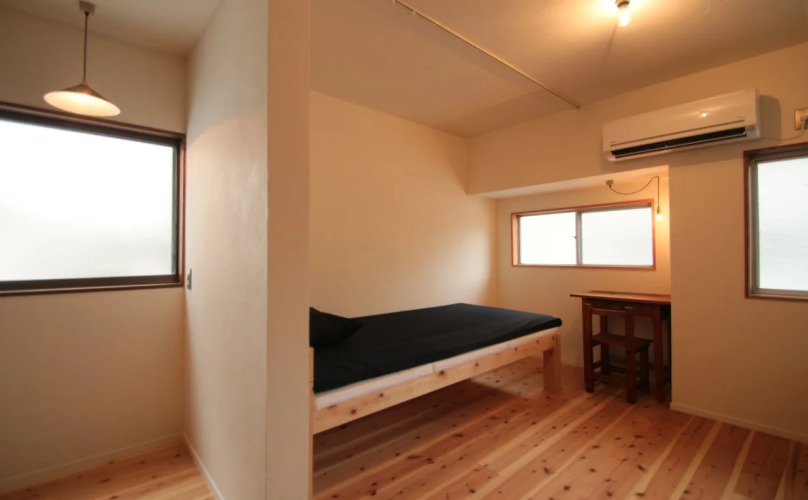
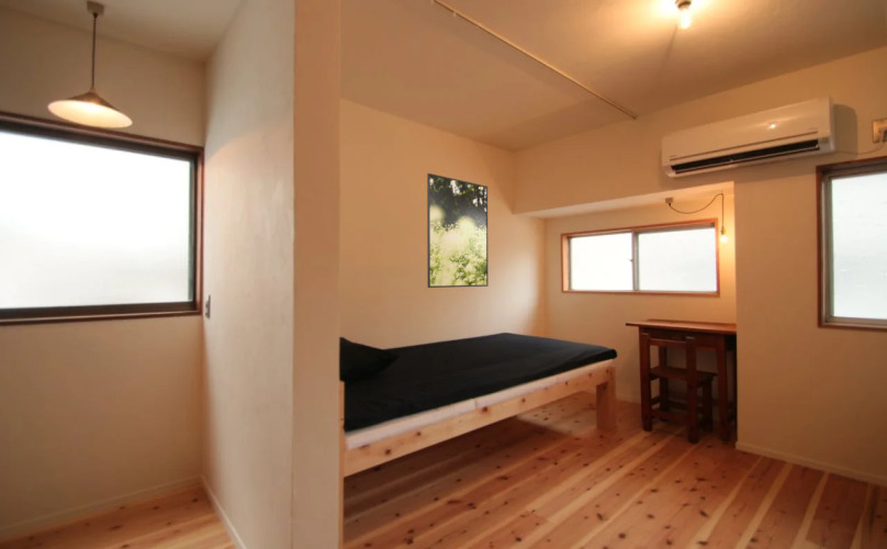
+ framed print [426,172,490,289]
